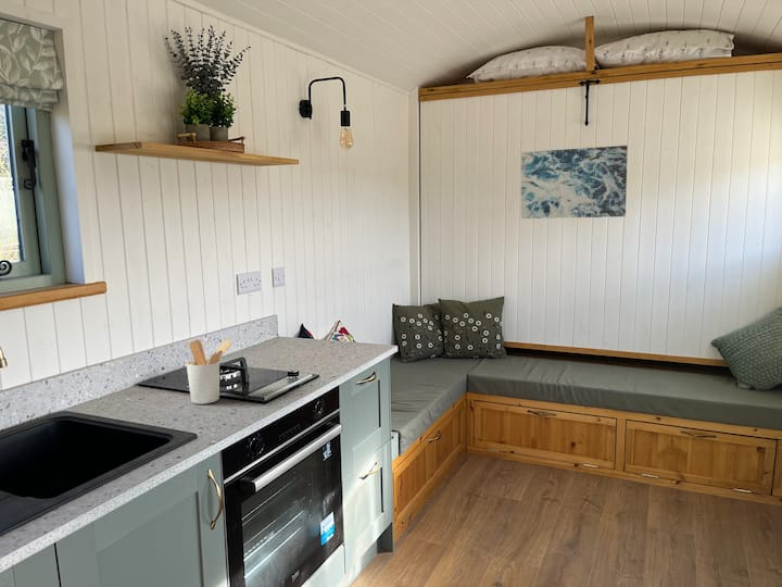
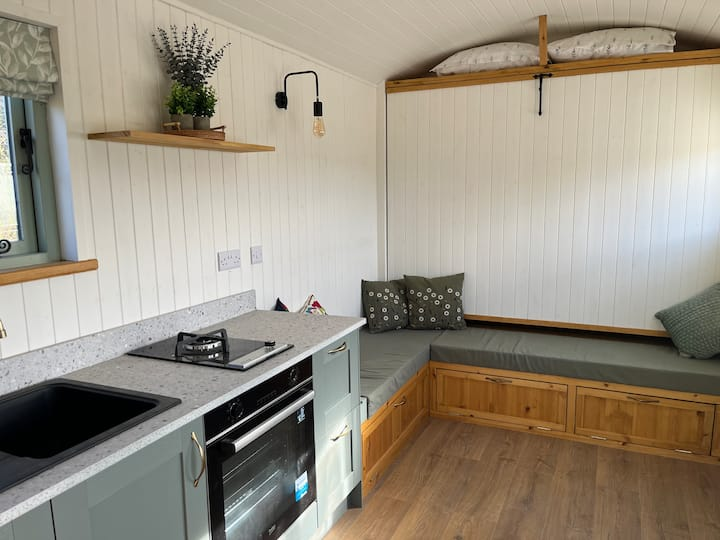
- utensil holder [186,339,232,405]
- wall art [520,145,629,220]
